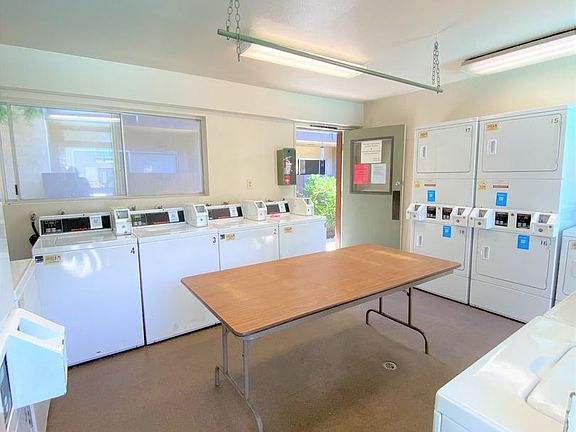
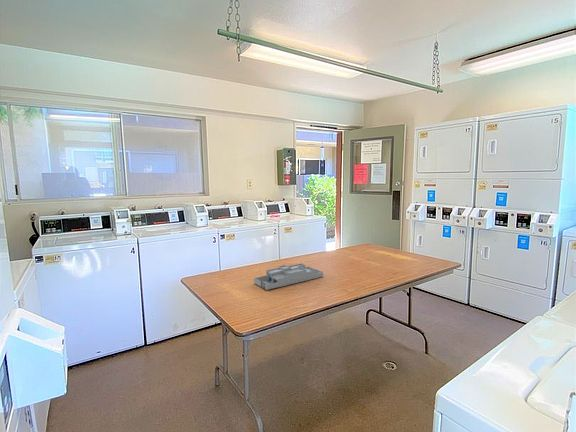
+ desk organizer [253,262,324,291]
